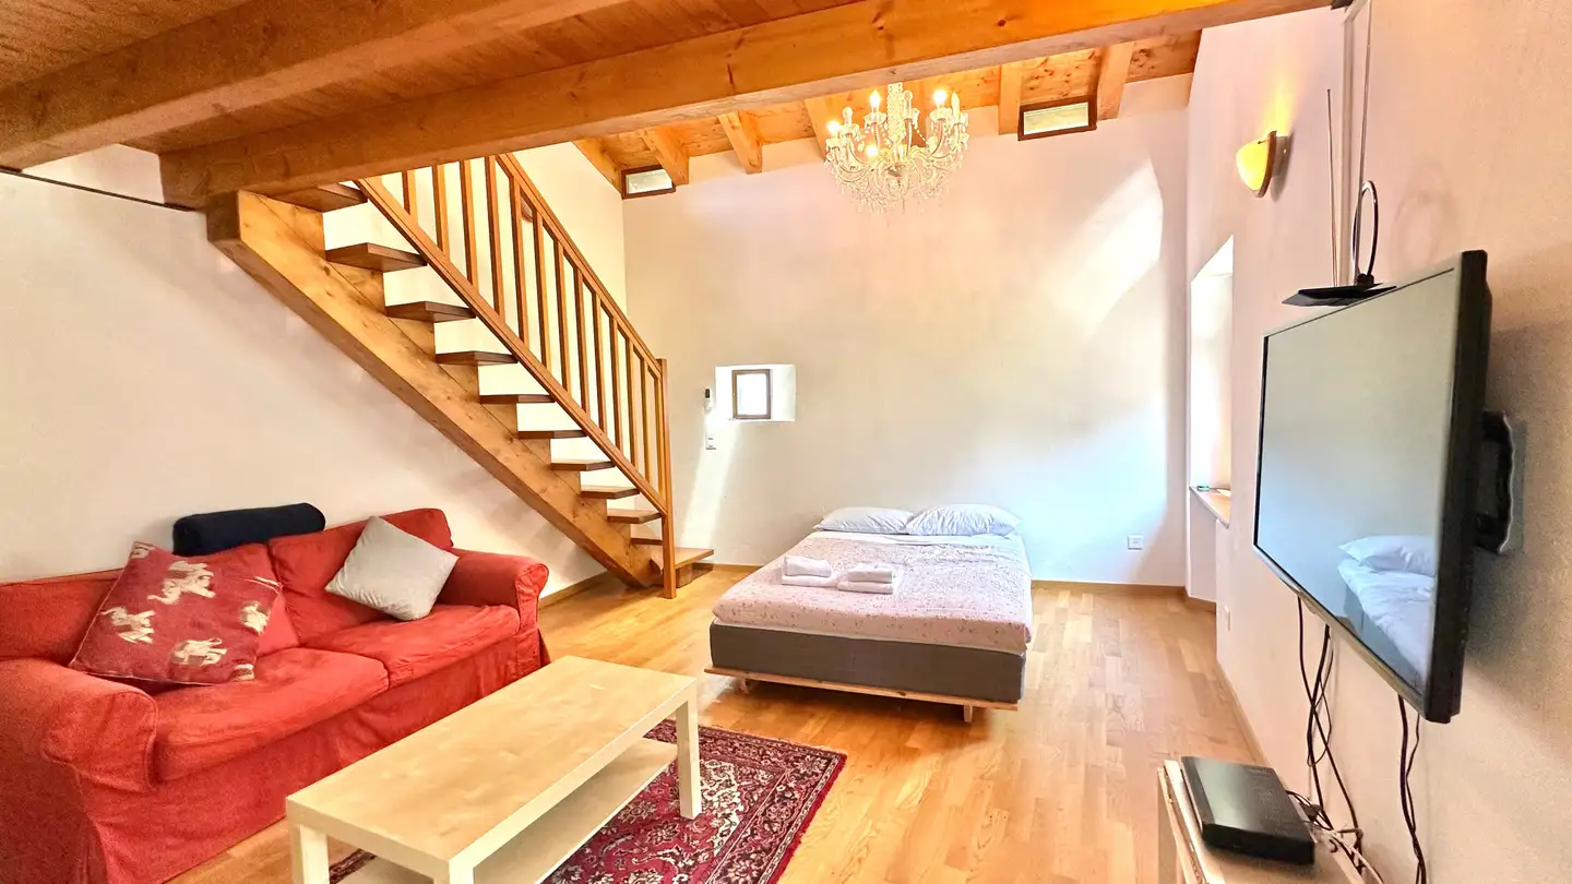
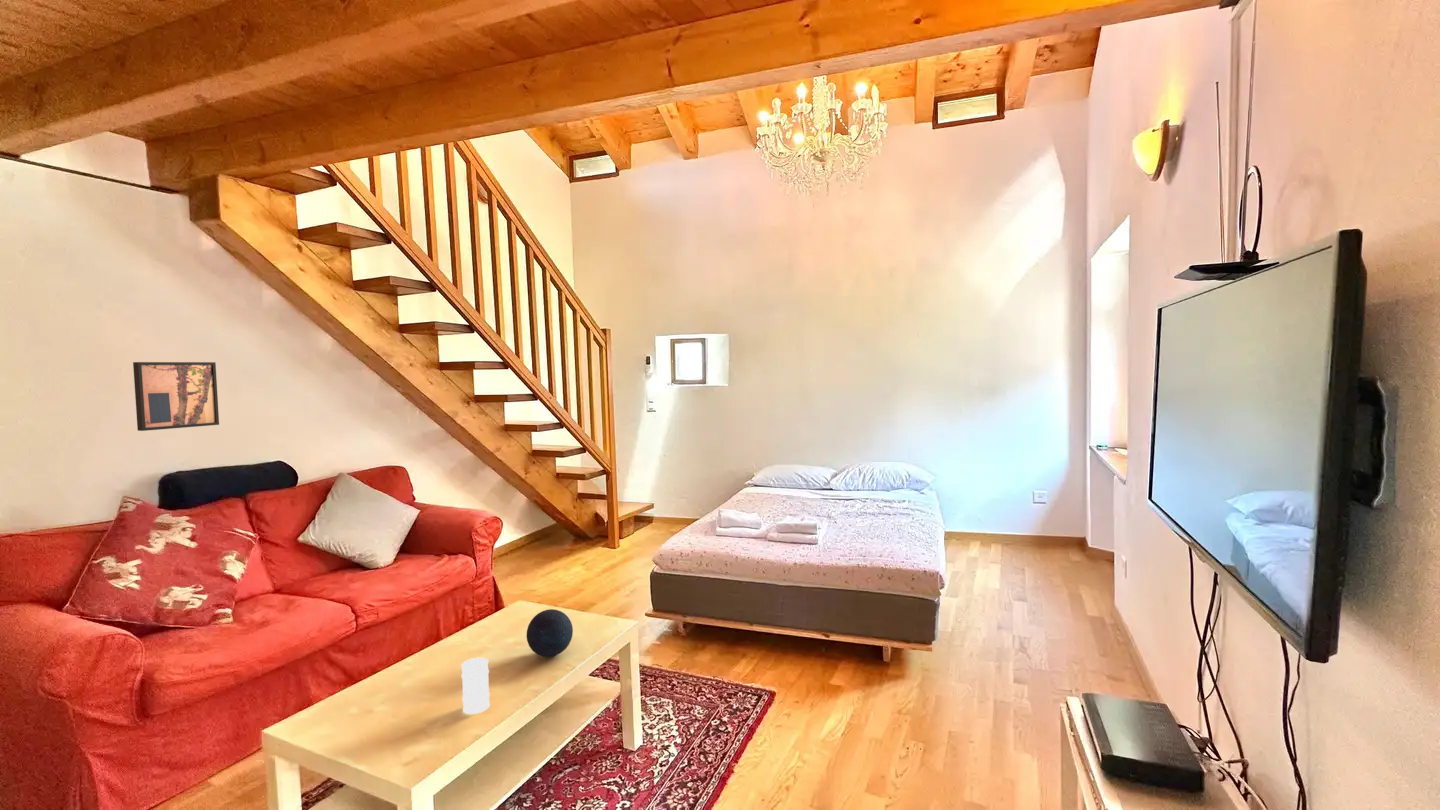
+ barrel [460,656,491,715]
+ wall art [132,361,220,432]
+ decorative orb [526,608,574,658]
